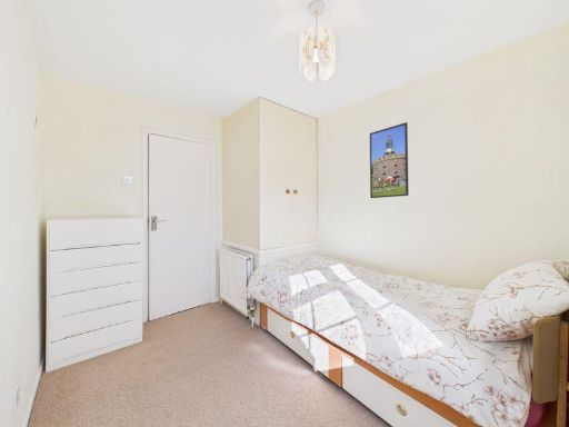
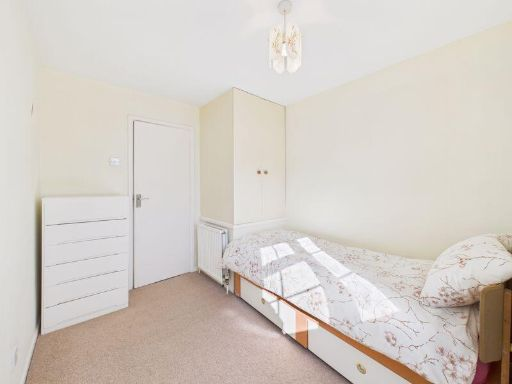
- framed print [369,121,410,199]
